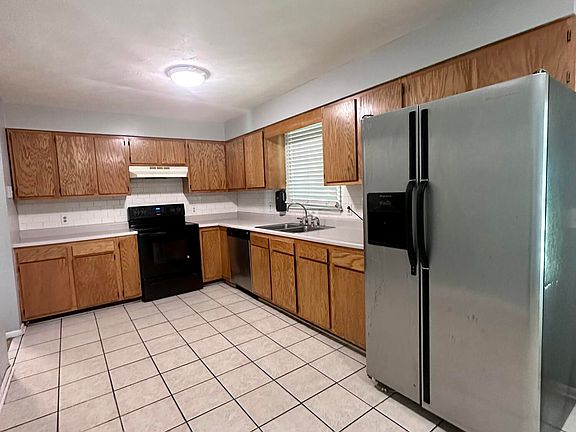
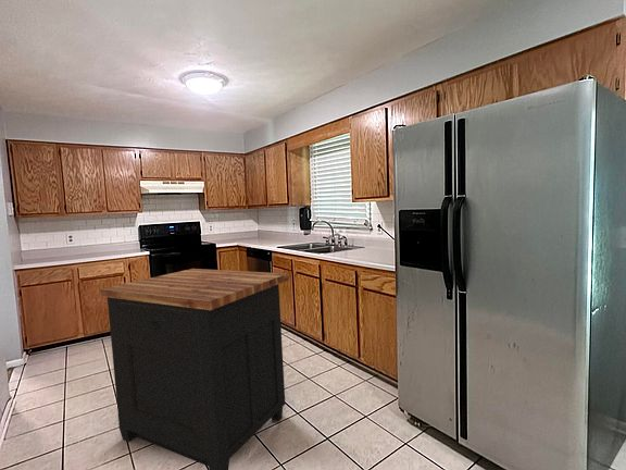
+ kitchen island [100,268,290,470]
